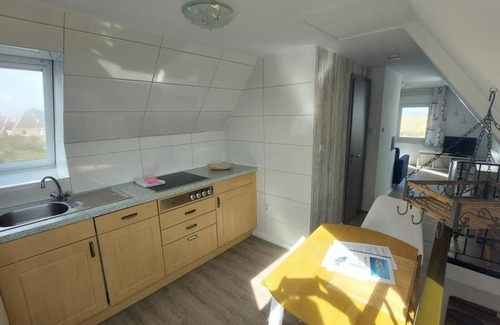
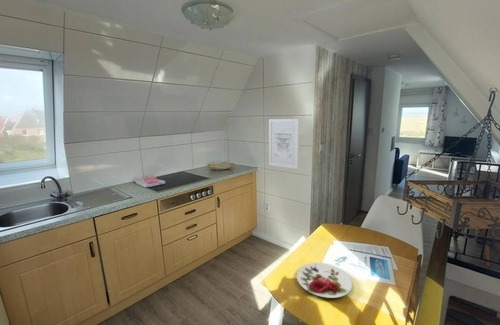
+ plate [296,262,353,299]
+ wall art [268,118,300,170]
